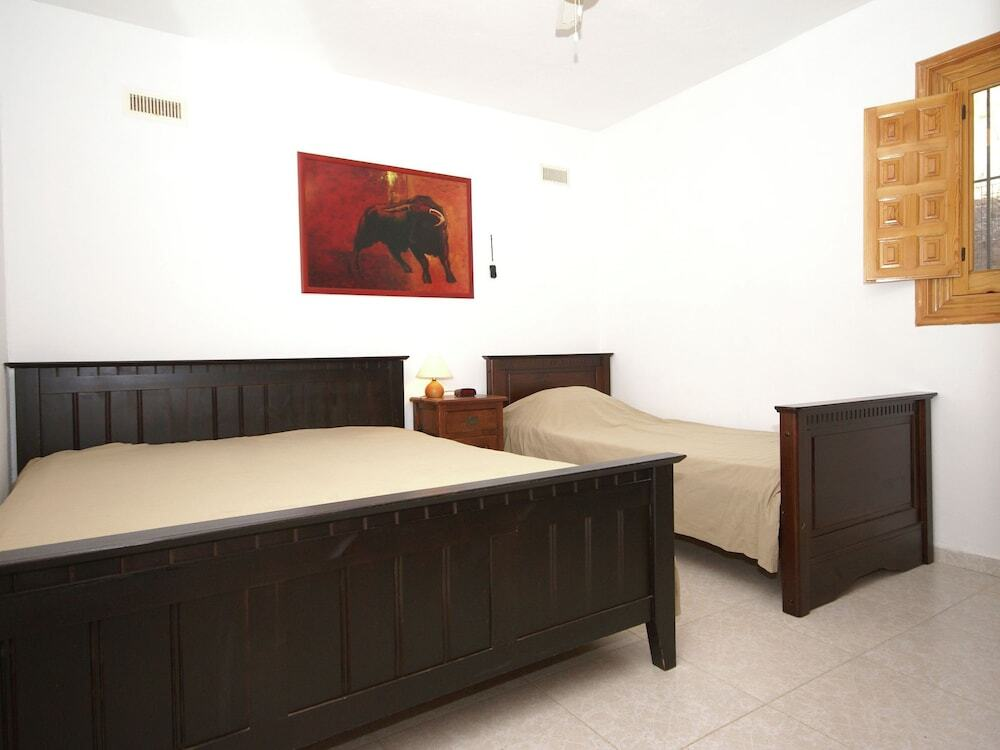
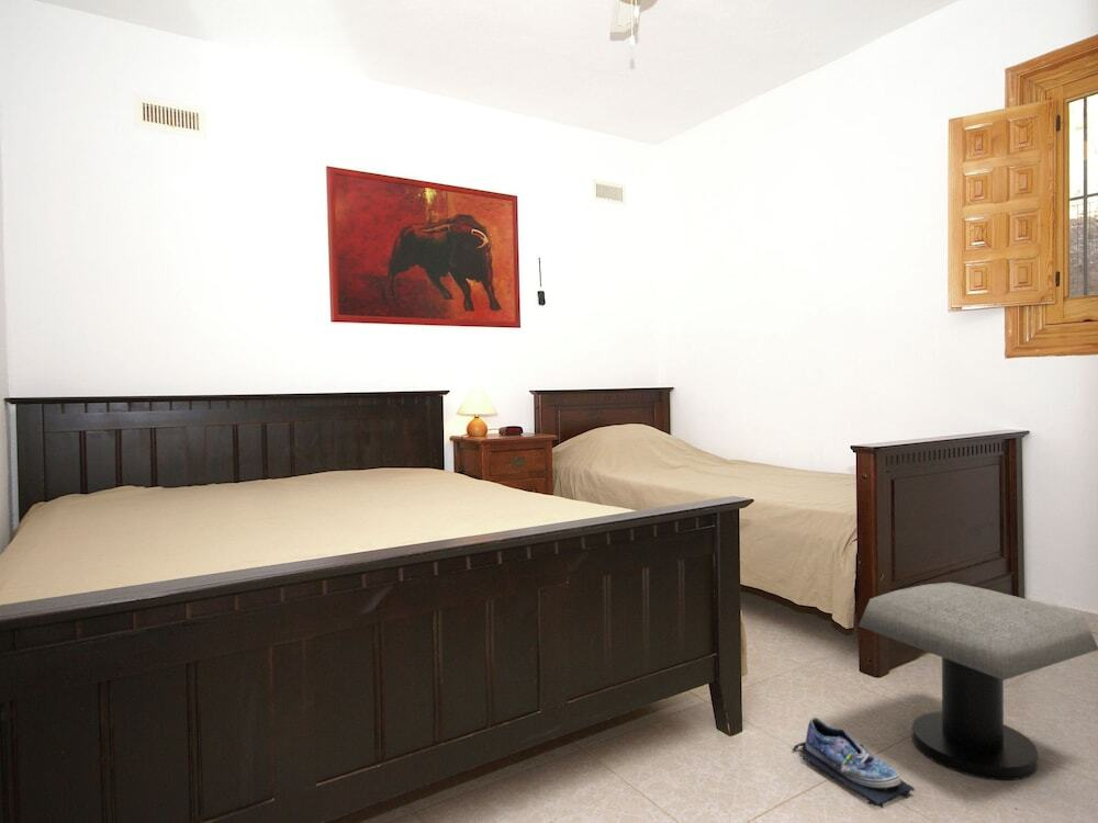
+ shoe [791,717,916,810]
+ stool [858,582,1098,781]
